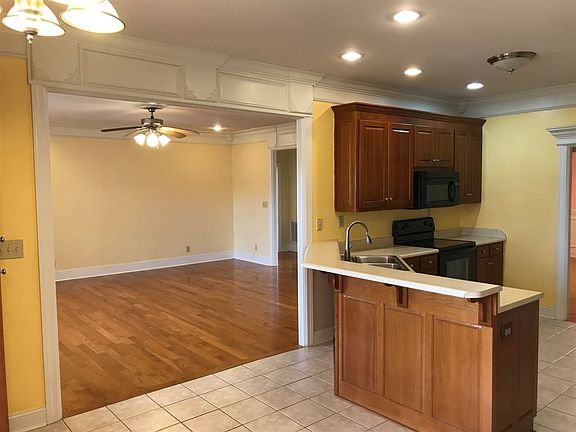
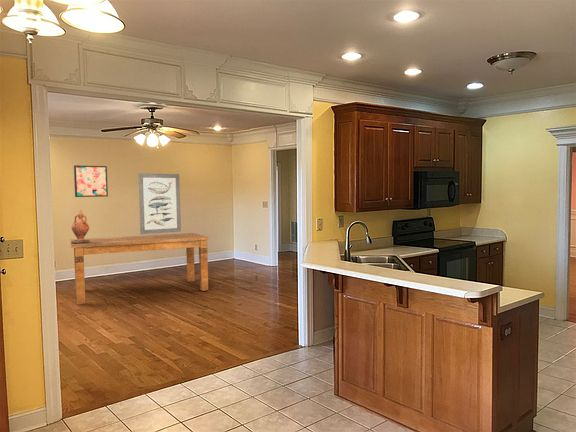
+ wall art [138,172,182,235]
+ dining table [70,232,210,305]
+ lidded ewer [70,209,90,244]
+ wall art [73,164,109,198]
